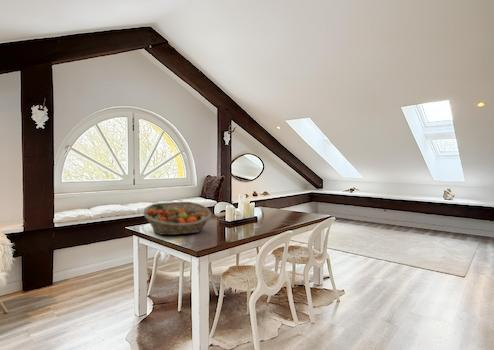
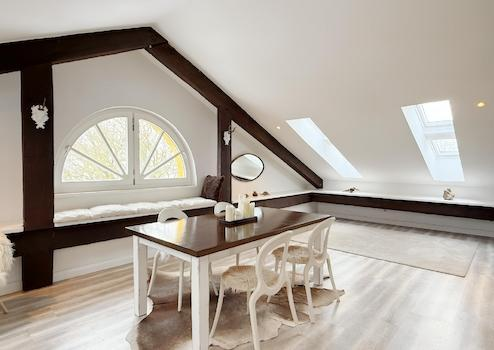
- fruit basket [143,201,213,236]
